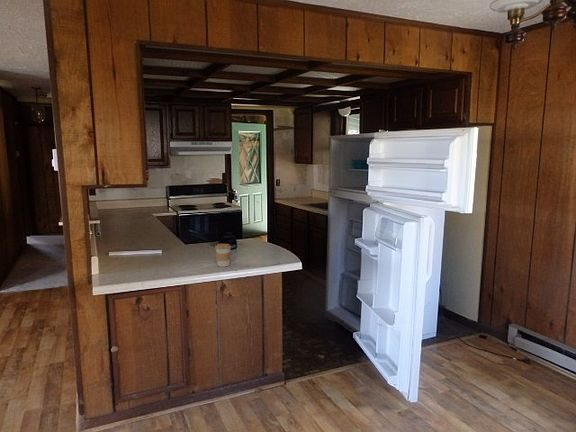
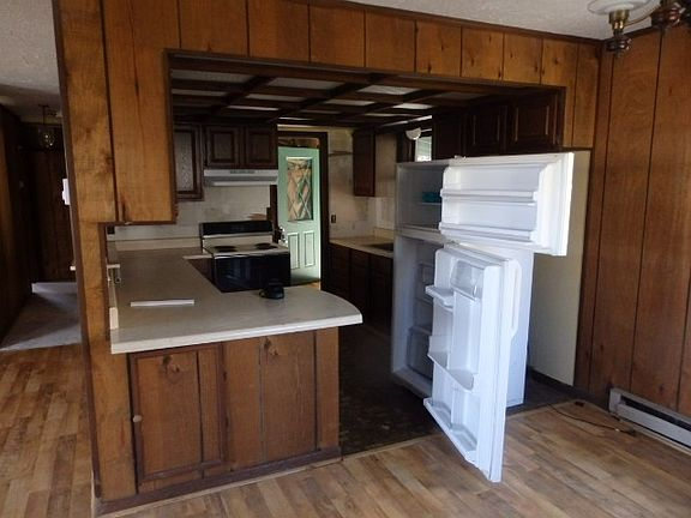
- coffee cup [214,243,232,268]
